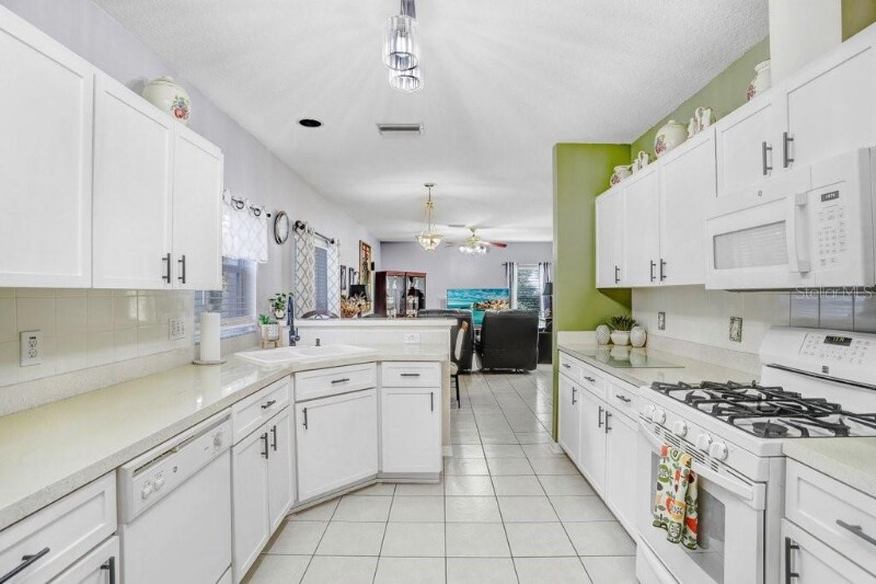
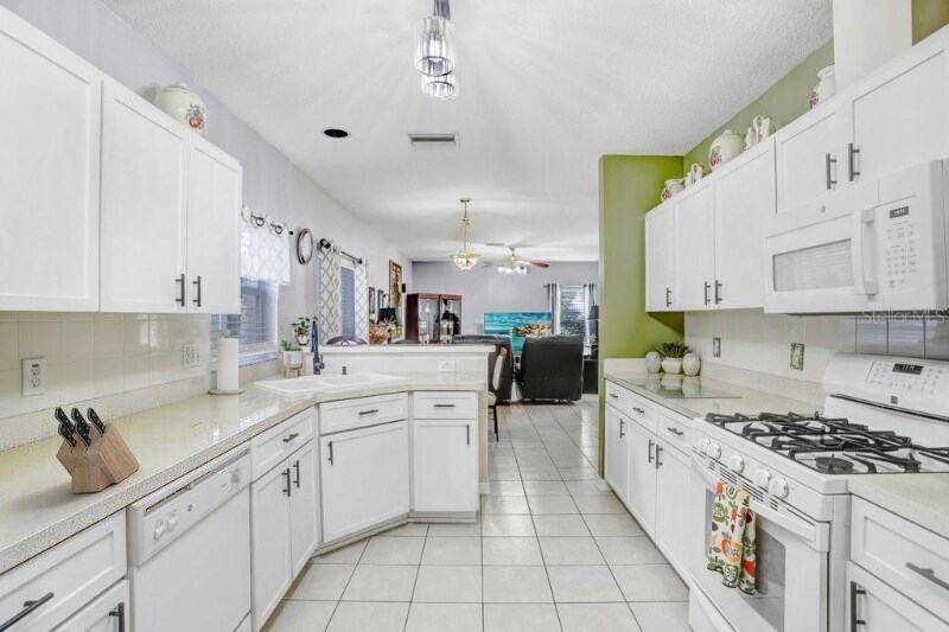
+ knife block [53,406,141,494]
